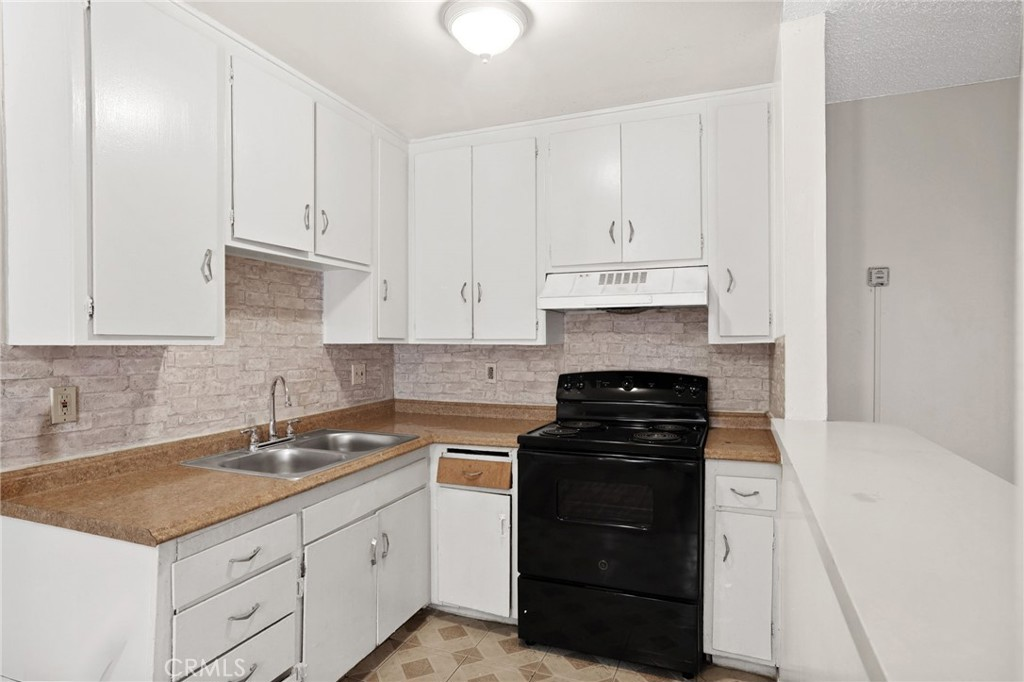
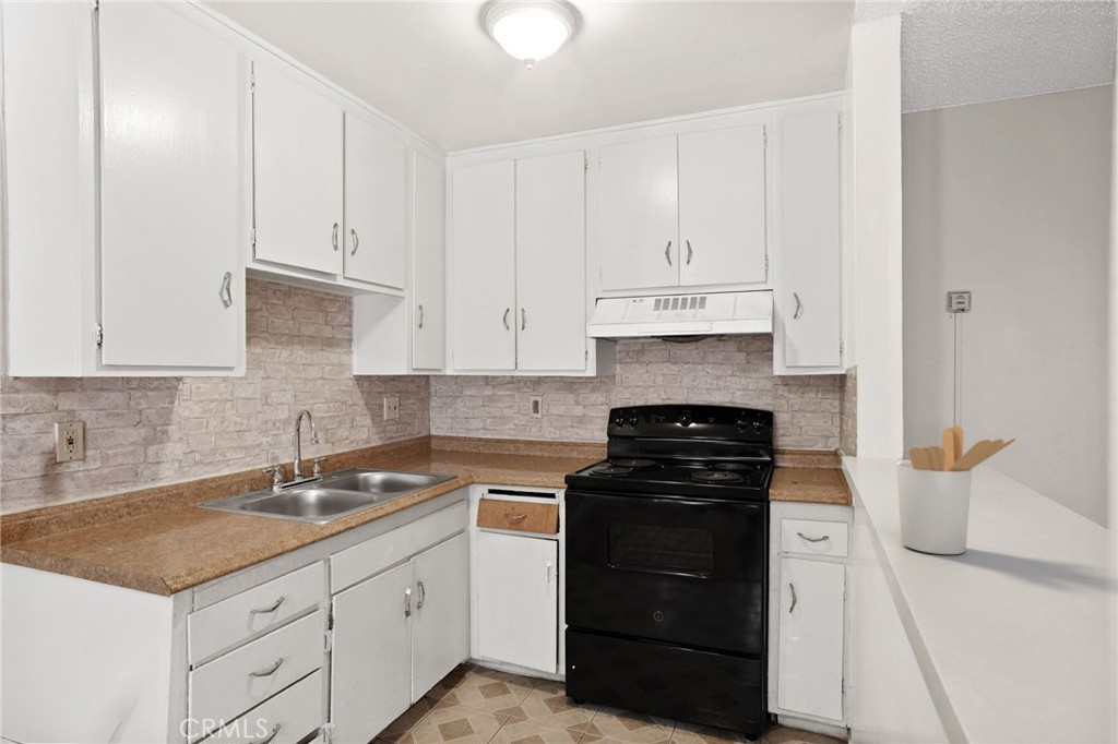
+ utensil holder [895,424,1016,555]
